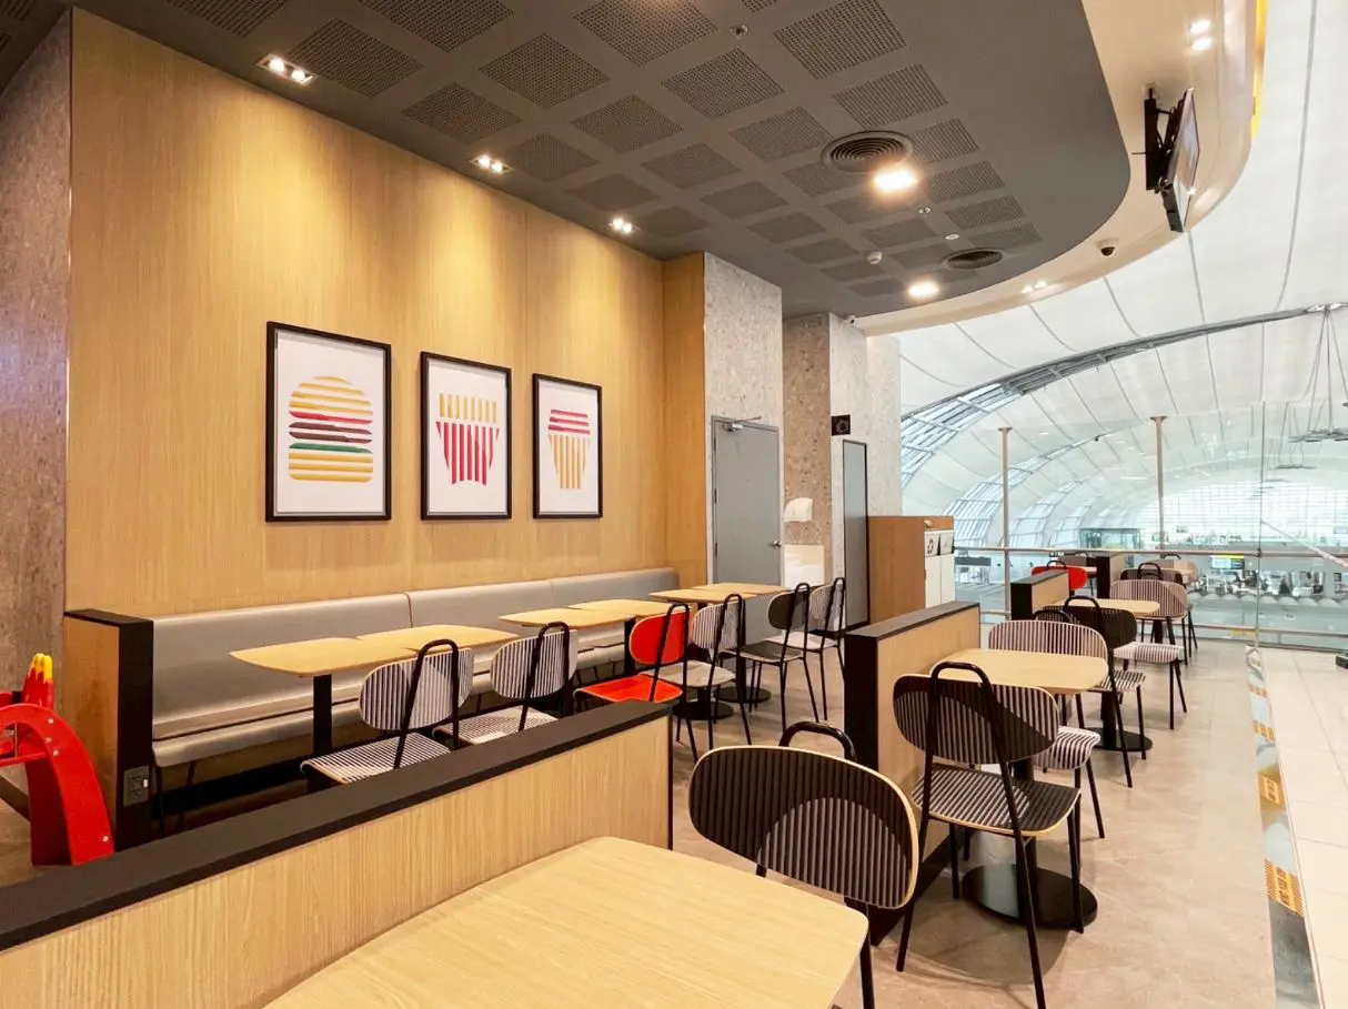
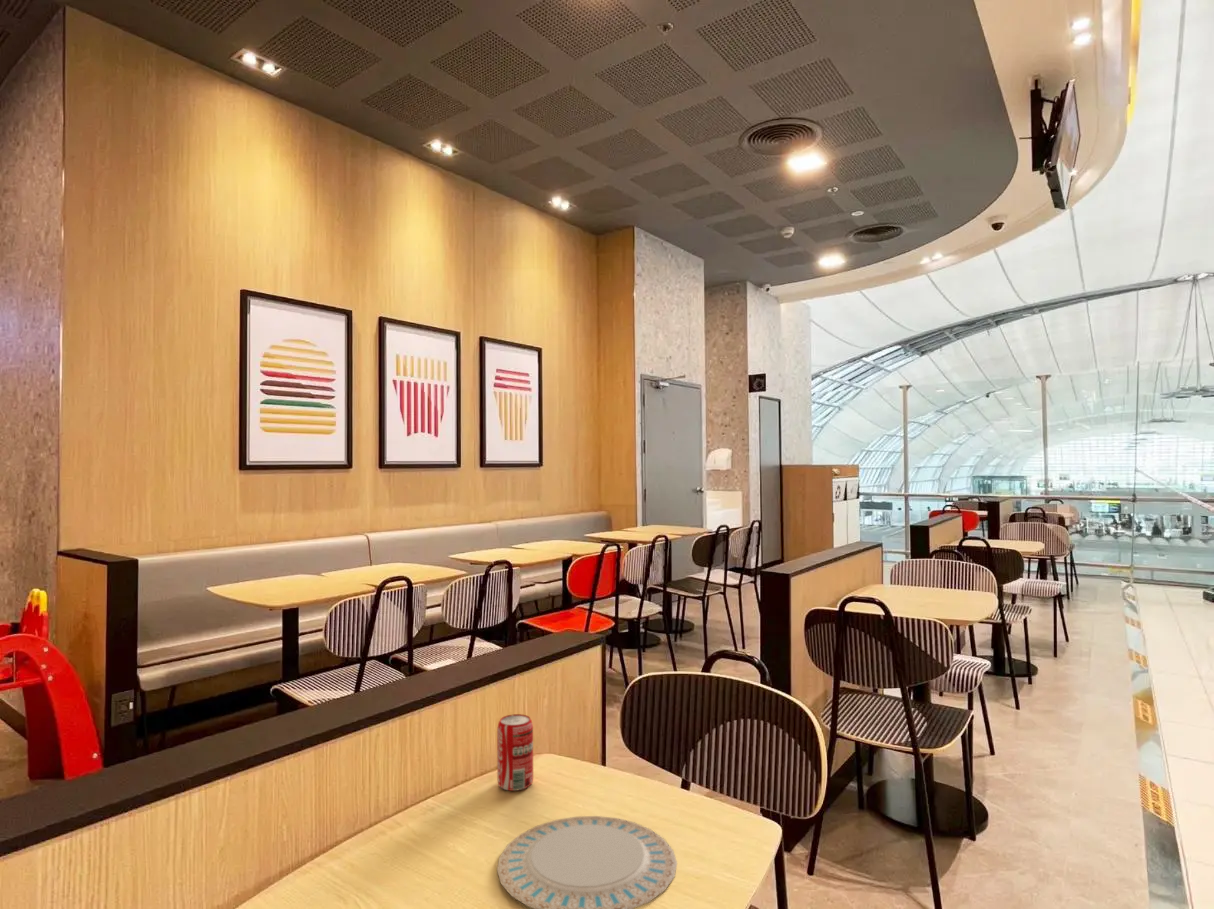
+ chinaware [496,815,678,909]
+ beverage can [496,713,534,792]
